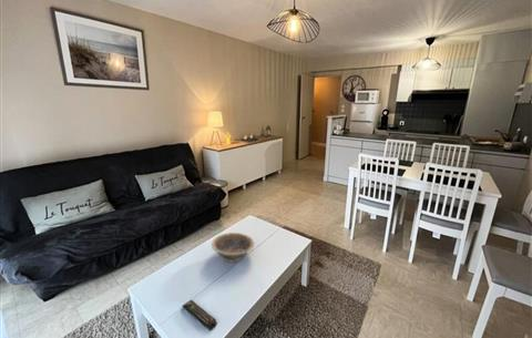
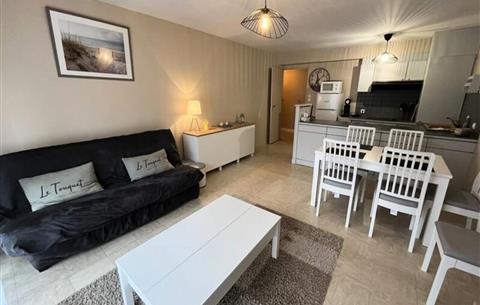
- decorative bowl [211,232,255,264]
- remote control [181,299,218,331]
